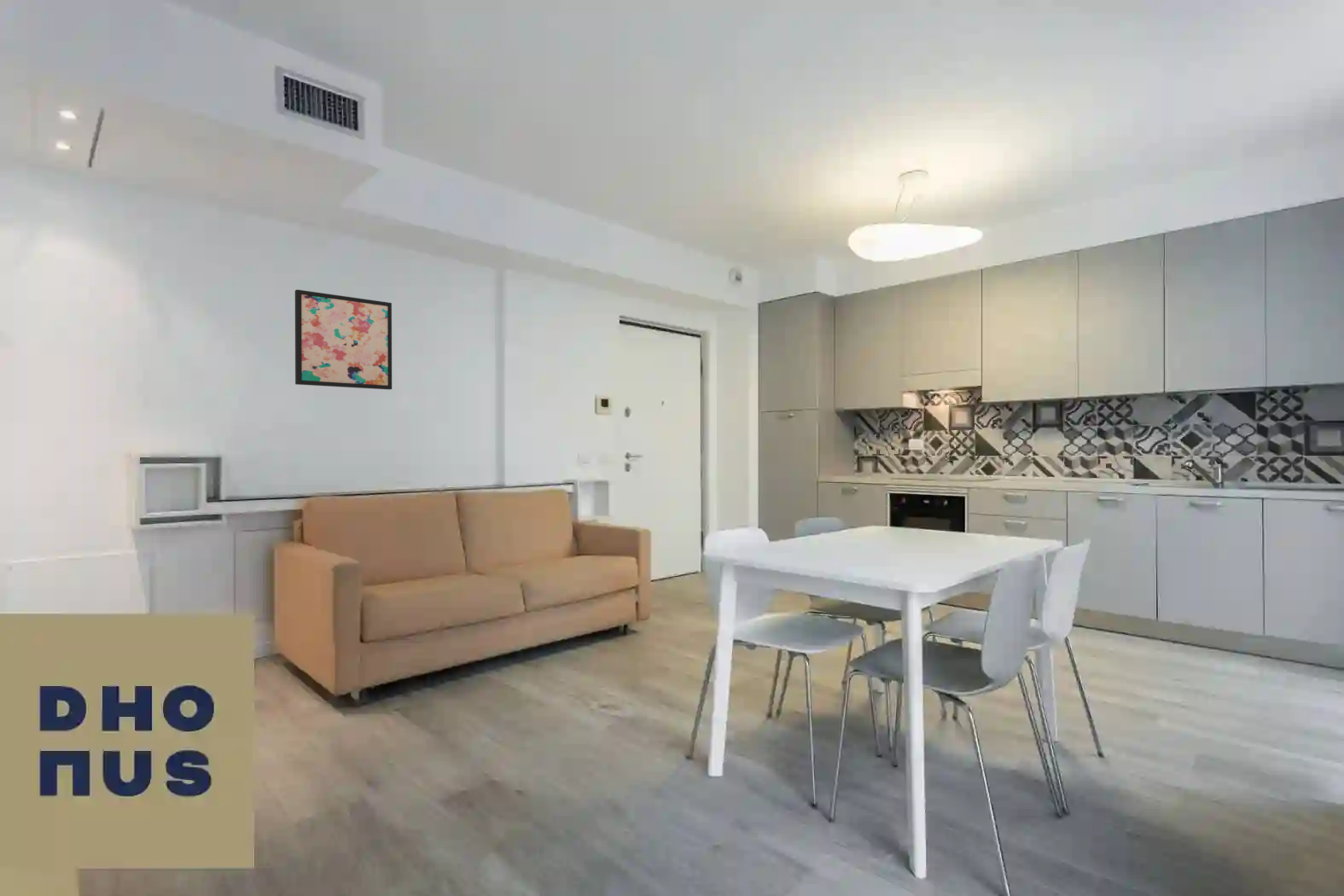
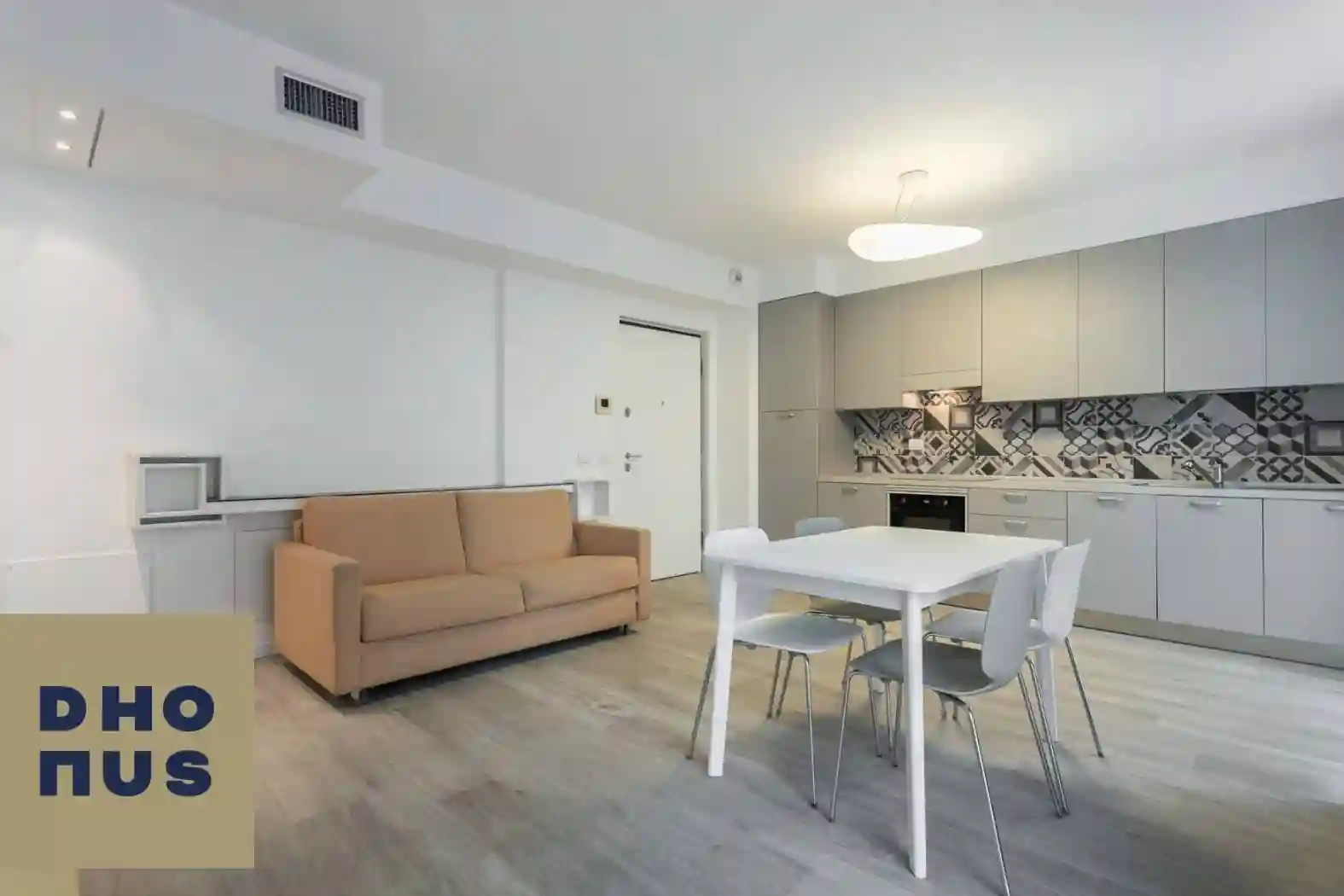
- wall art [294,288,393,391]
